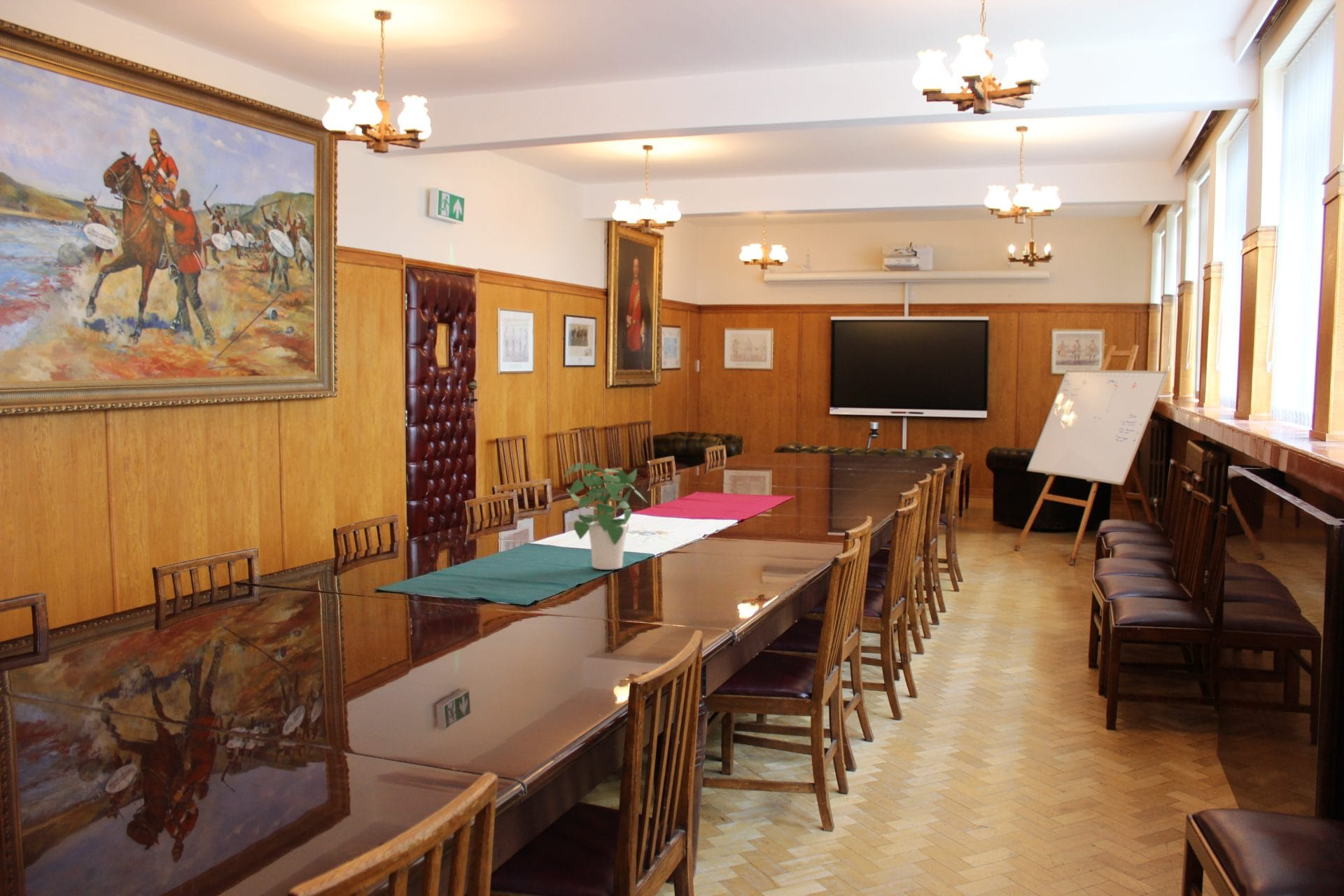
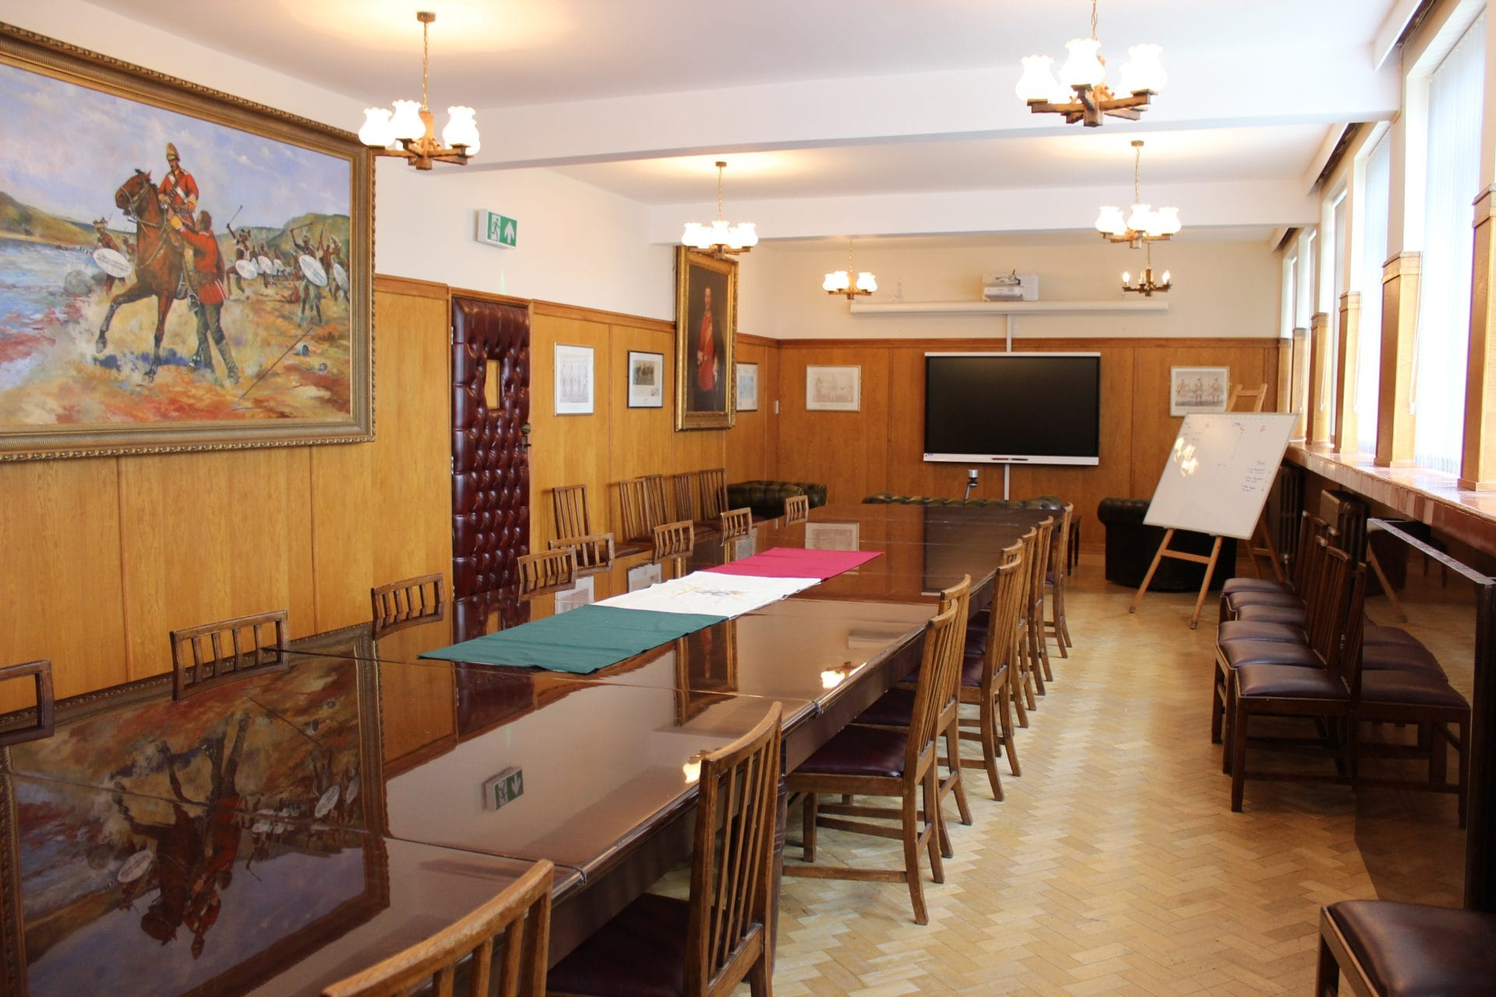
- potted plant [562,461,647,570]
